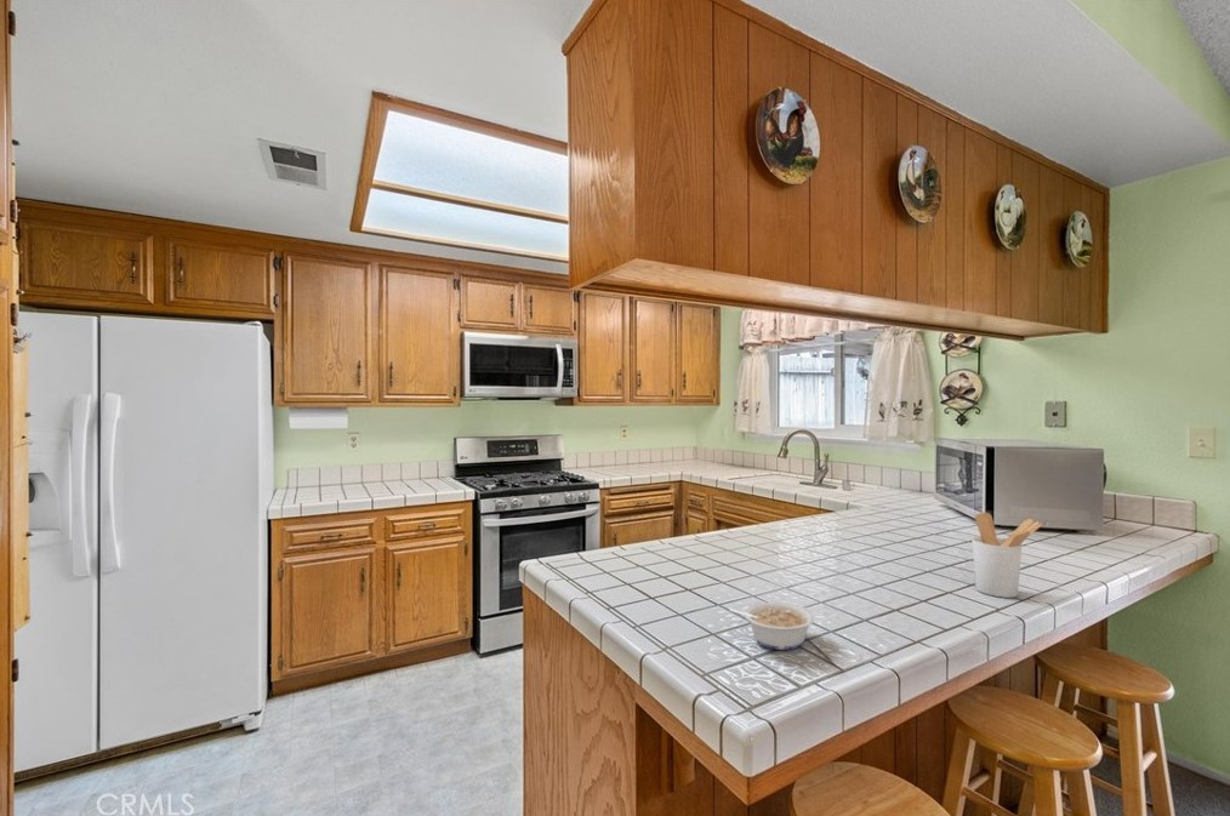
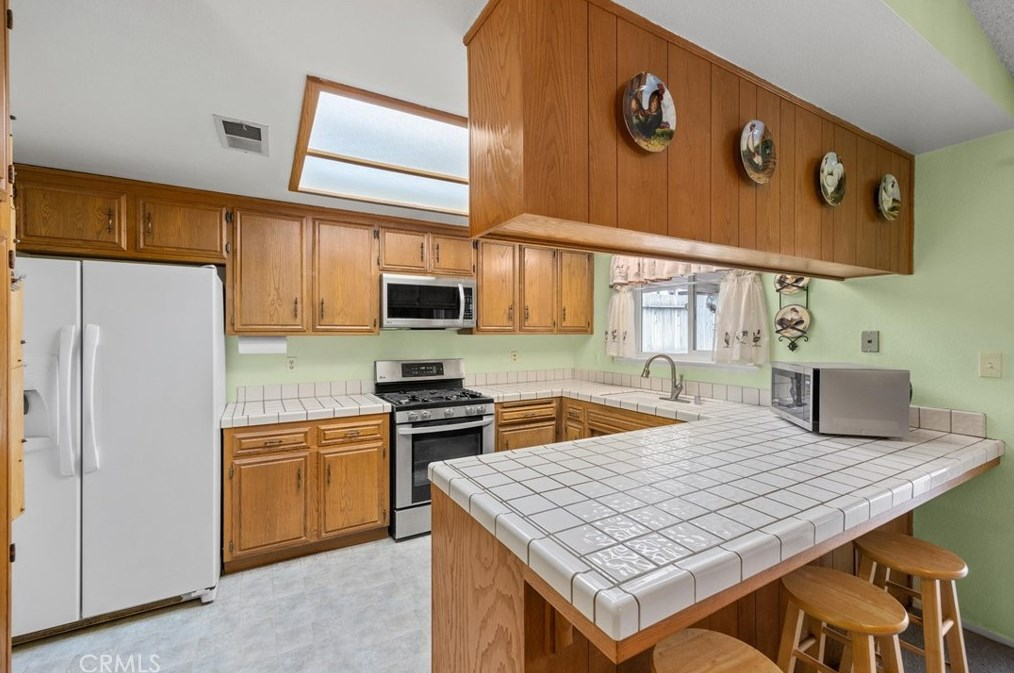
- utensil holder [970,512,1043,599]
- legume [728,600,816,651]
